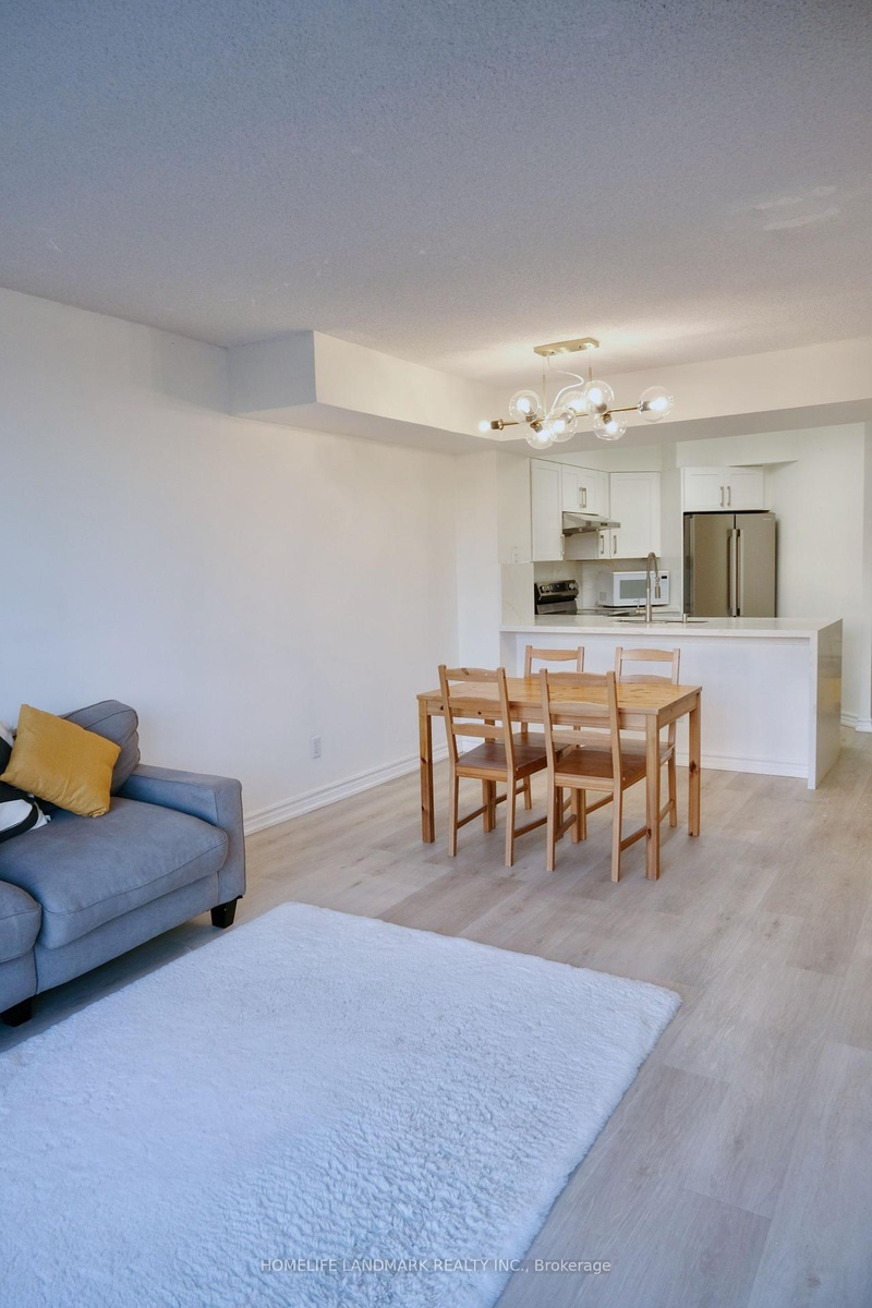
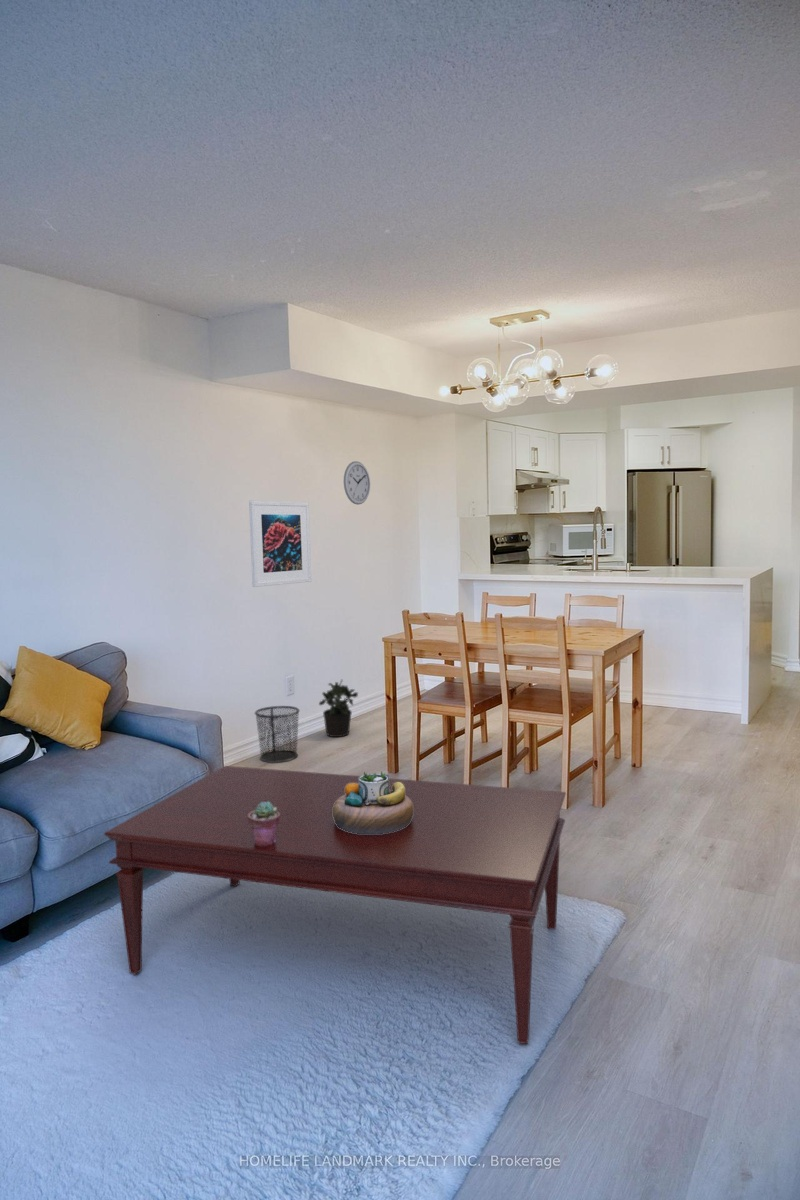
+ coffee table [103,765,567,1045]
+ potted plant [318,679,359,738]
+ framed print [248,500,312,588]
+ waste bin [254,705,301,764]
+ potted succulent [248,802,280,846]
+ decorative bowl [333,771,414,834]
+ wall clock [343,460,371,506]
